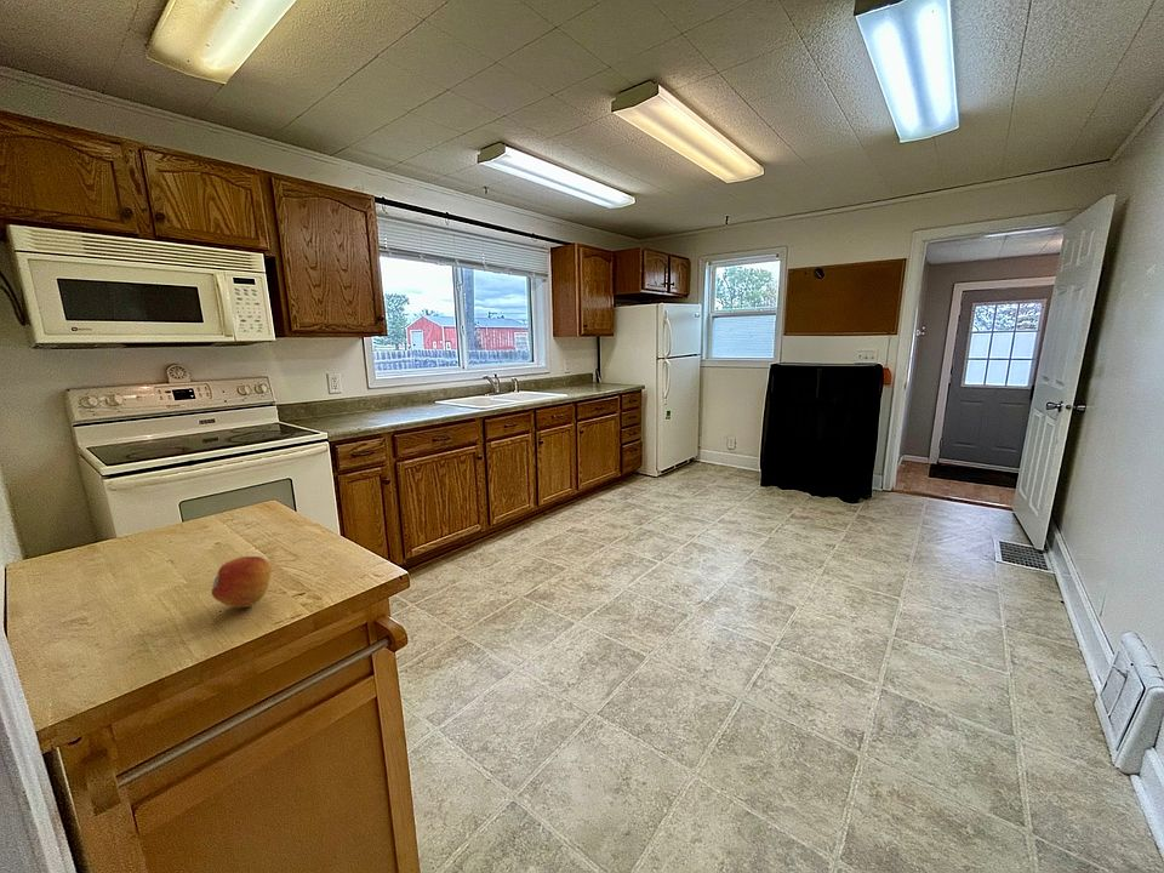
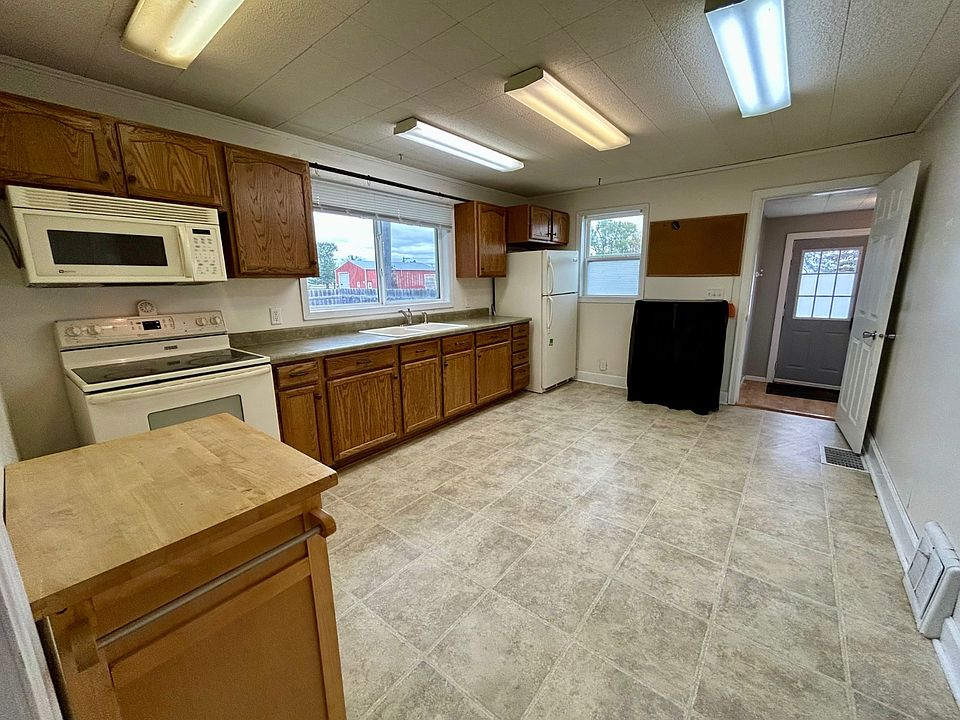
- fruit [210,555,273,609]
